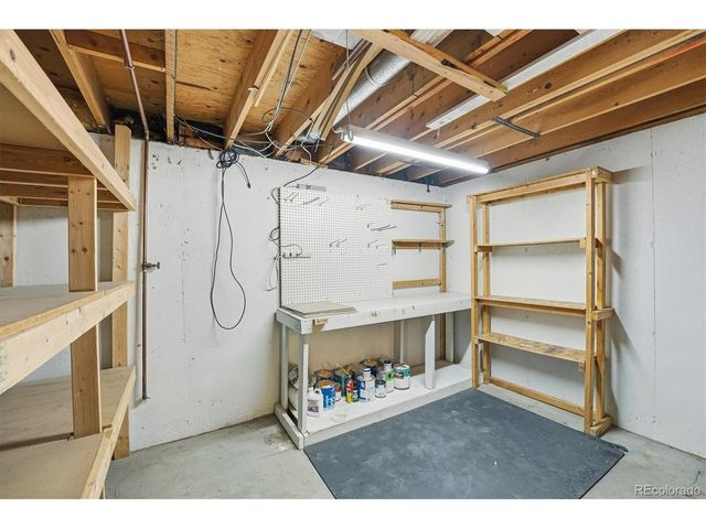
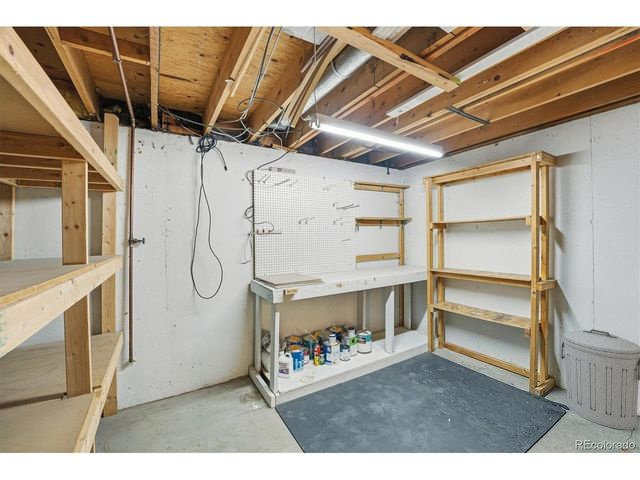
+ trash can [560,328,640,430]
